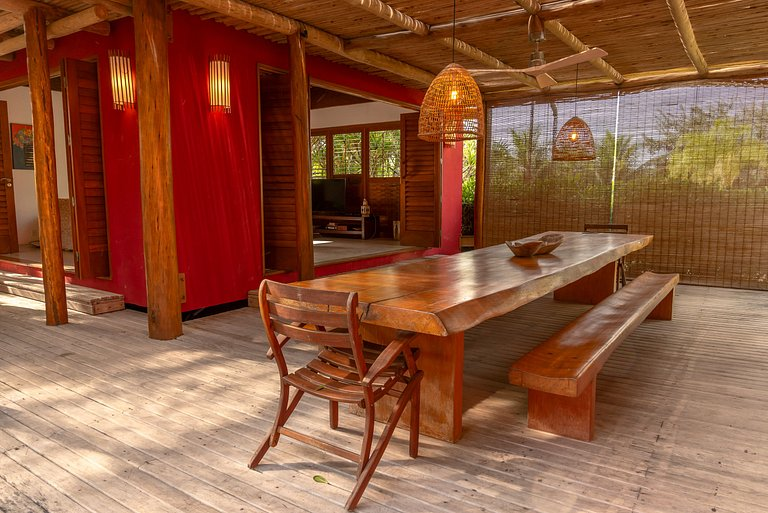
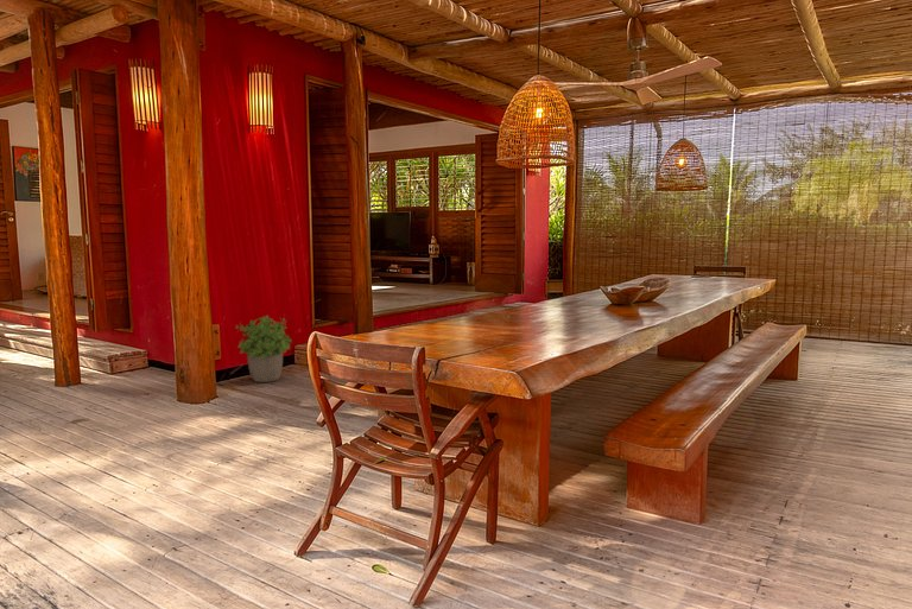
+ potted plant [235,315,293,383]
